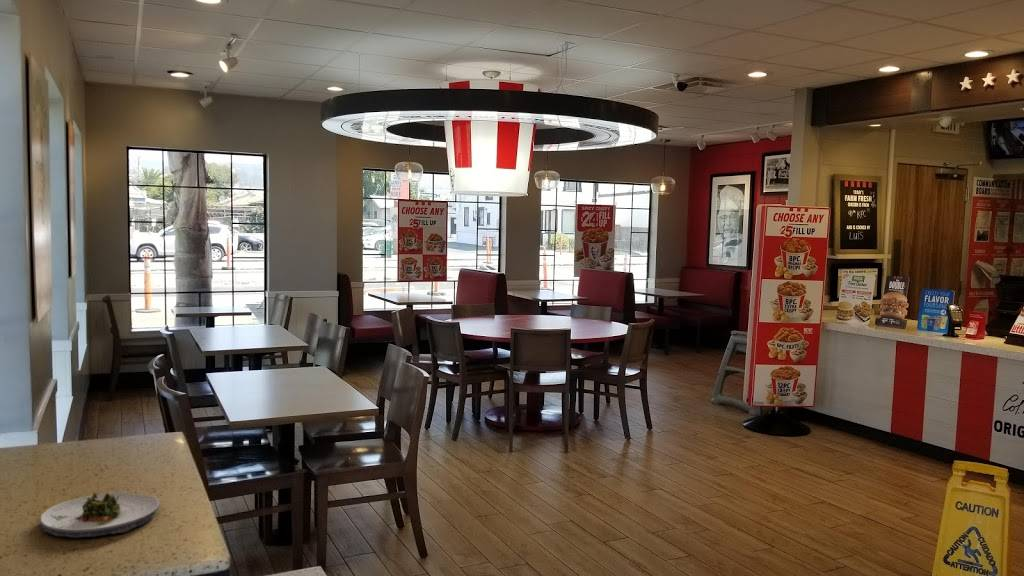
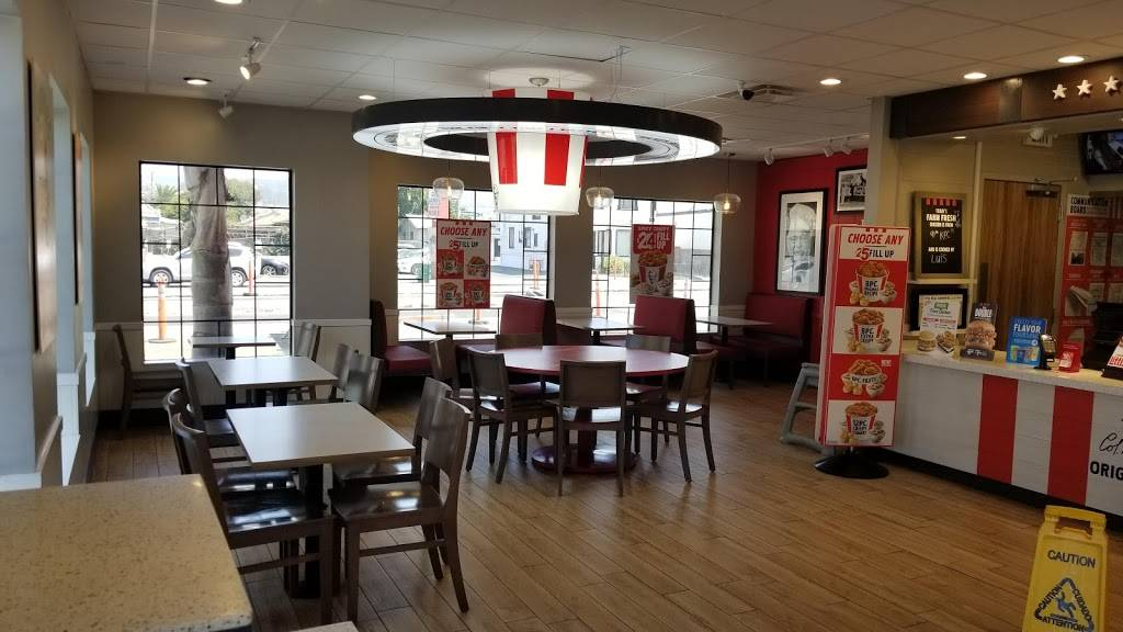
- salad plate [38,491,161,539]
